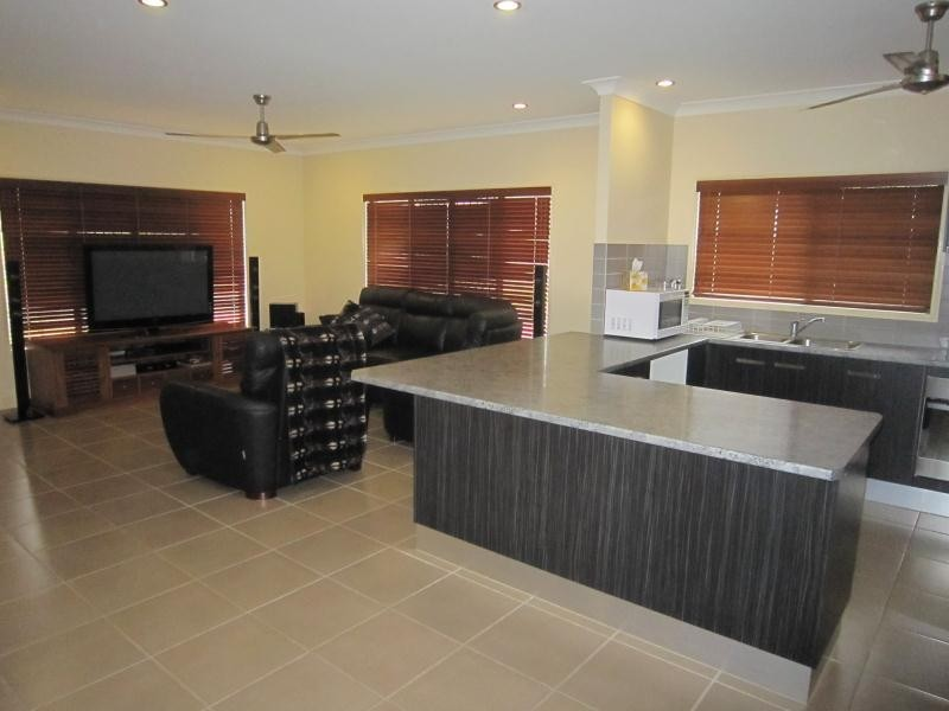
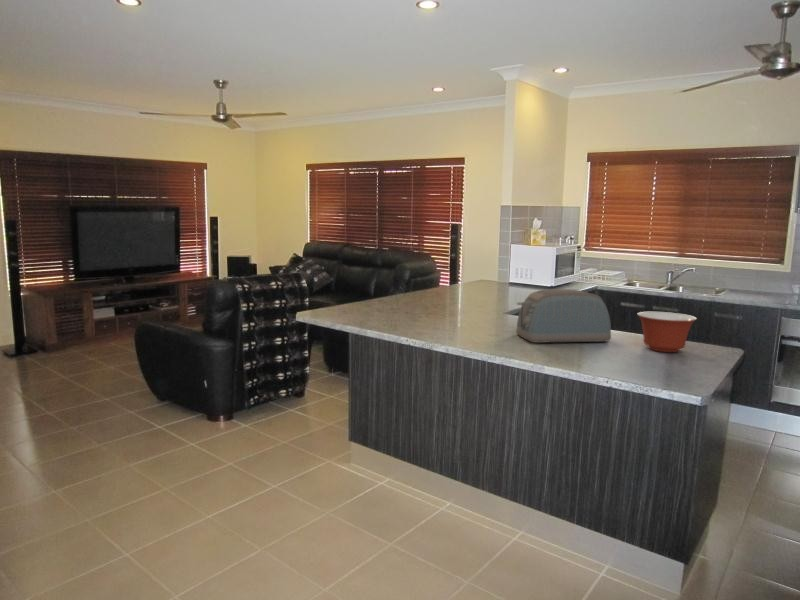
+ toaster [515,288,612,344]
+ mixing bowl [636,311,697,353]
